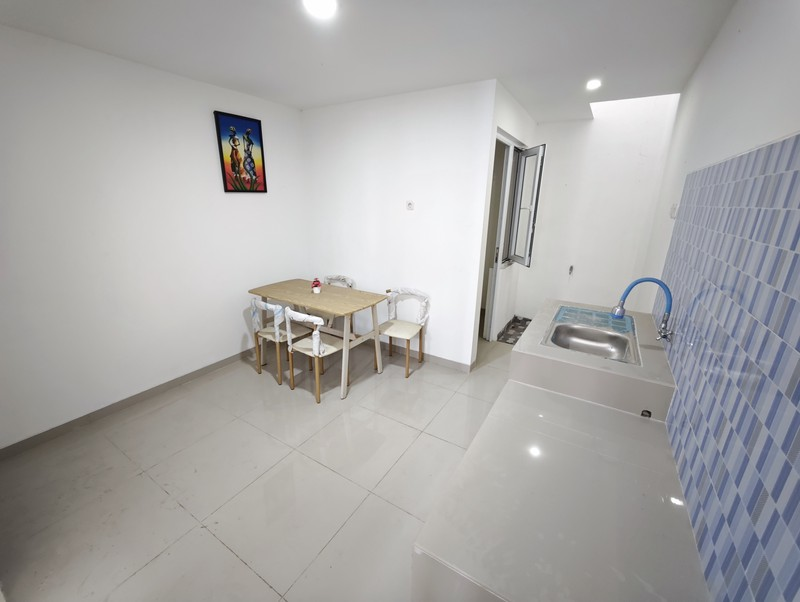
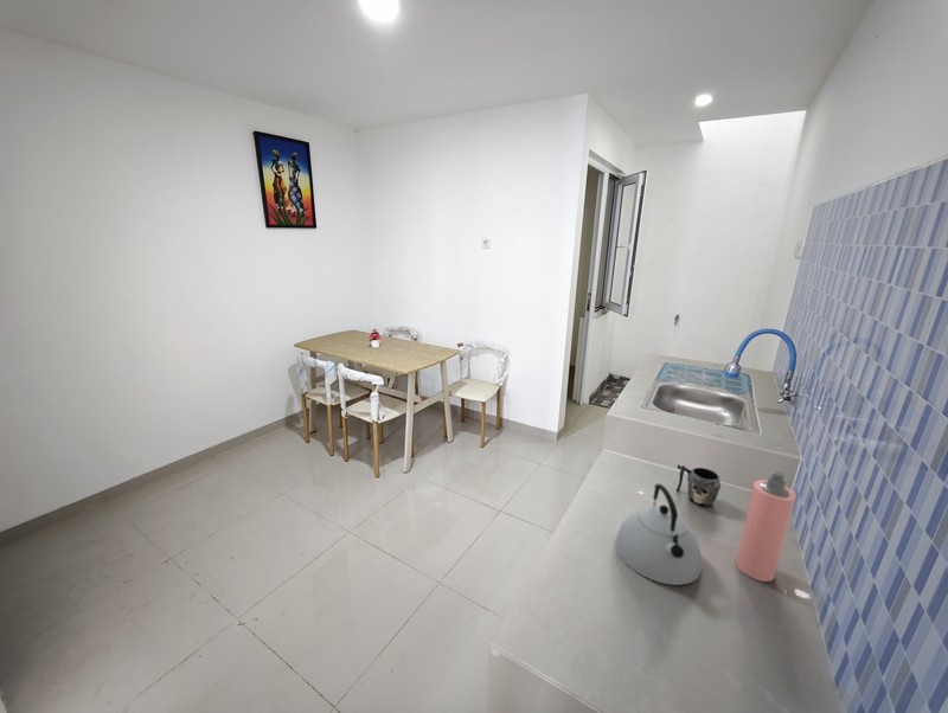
+ spray bottle [735,470,798,583]
+ mug [675,463,722,508]
+ kettle [614,482,703,586]
